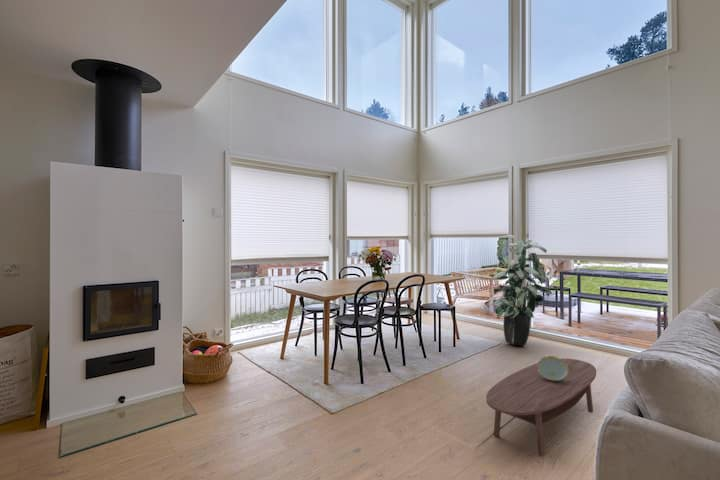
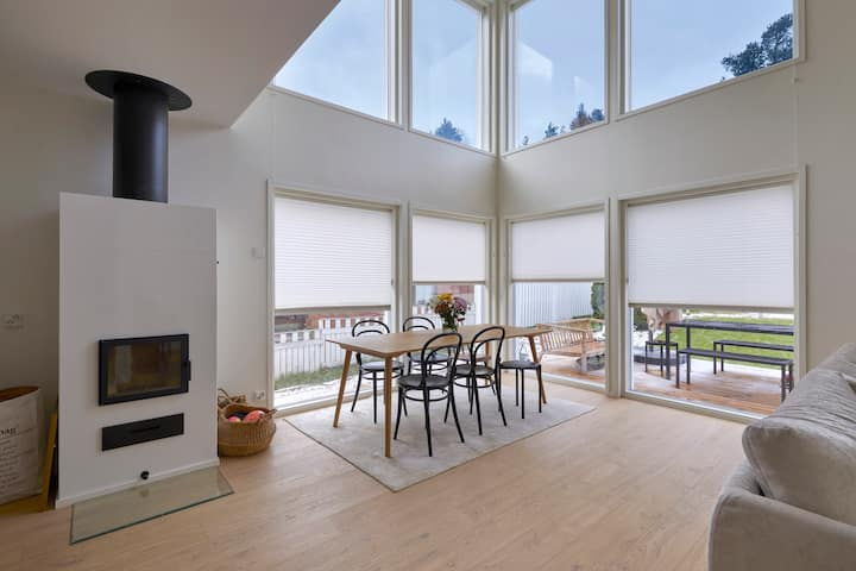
- coffee table [485,358,597,457]
- decorative bowl [536,355,568,381]
- indoor plant [488,234,553,347]
